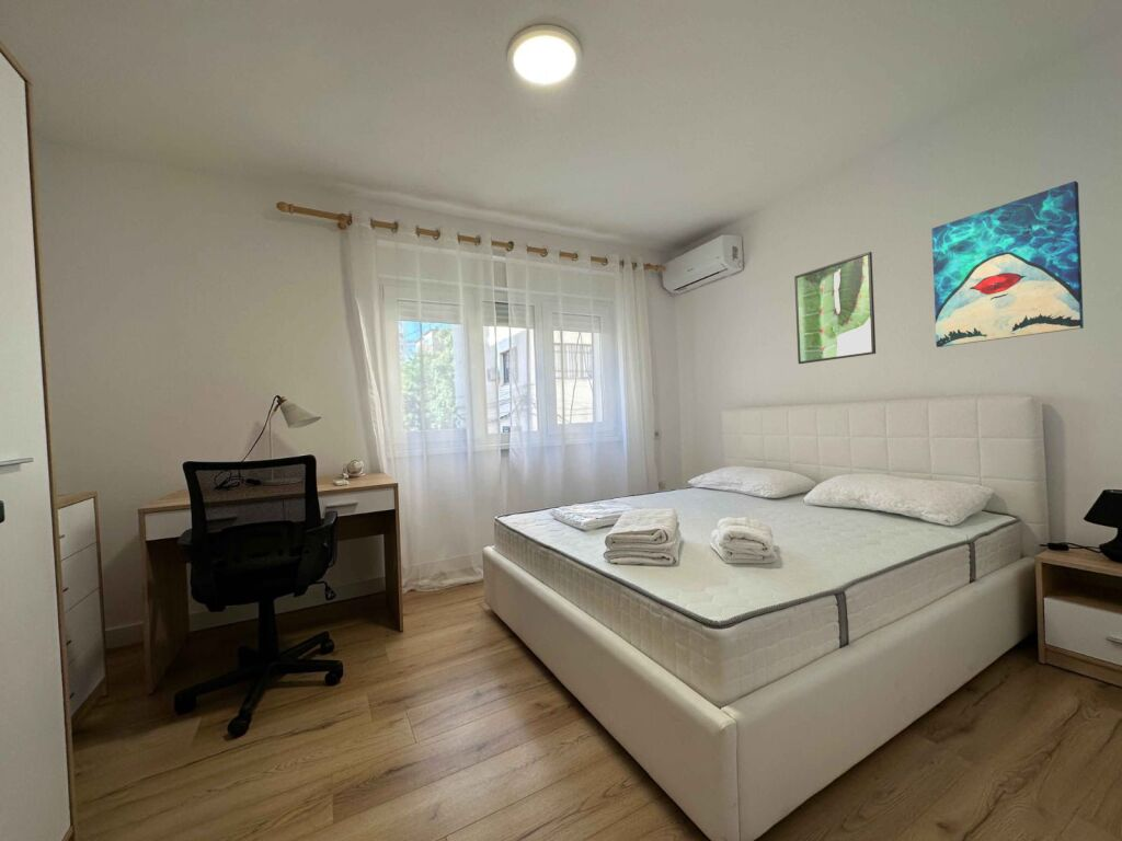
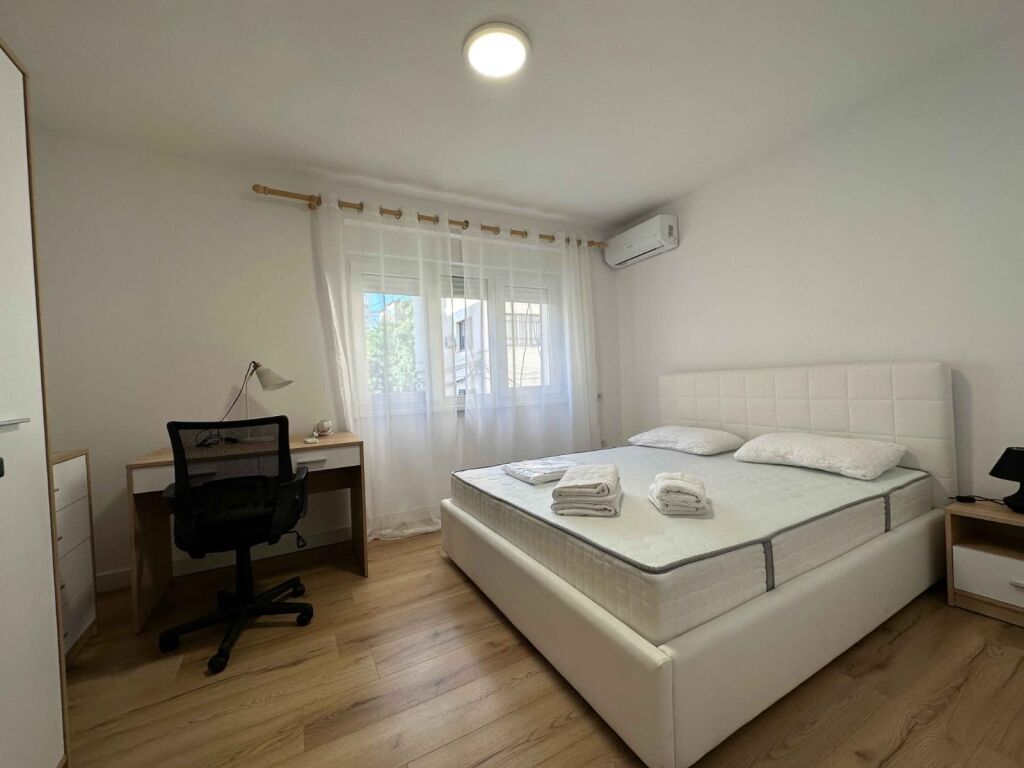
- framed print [793,251,877,365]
- wall art [930,180,1085,348]
